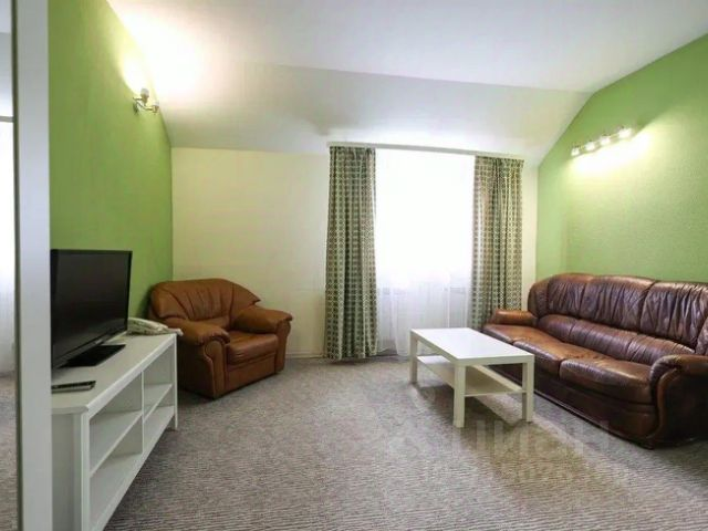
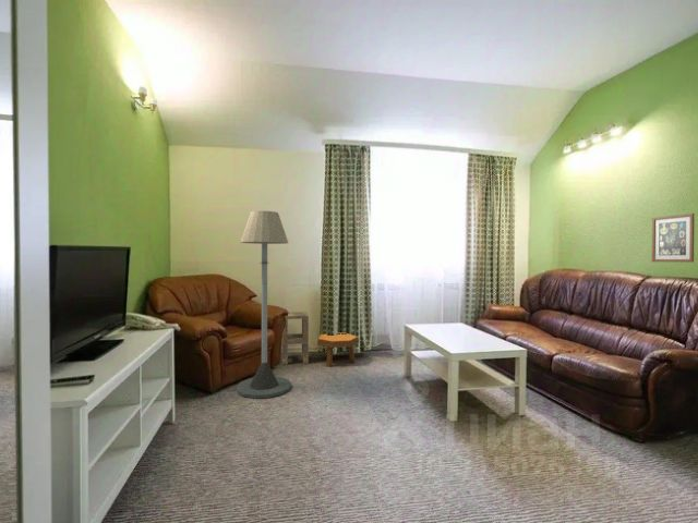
+ side table [281,311,310,366]
+ footstool [316,332,360,368]
+ wall art [651,212,696,264]
+ floor lamp [236,210,292,400]
